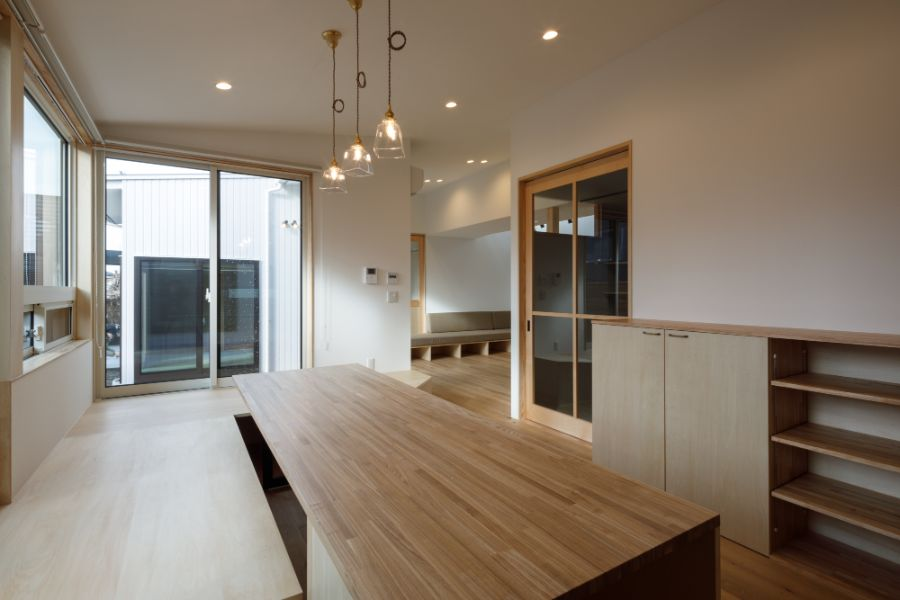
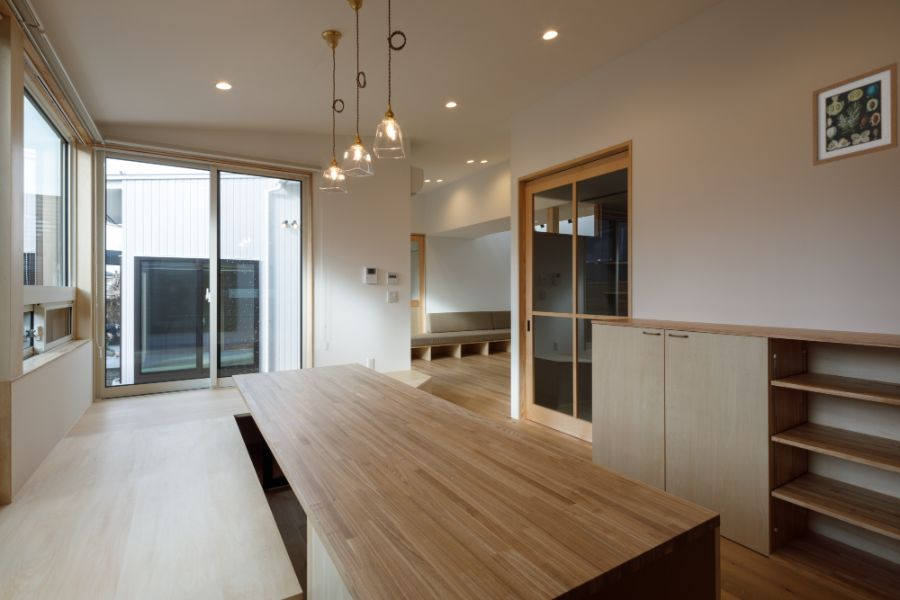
+ wall art [811,61,899,167]
